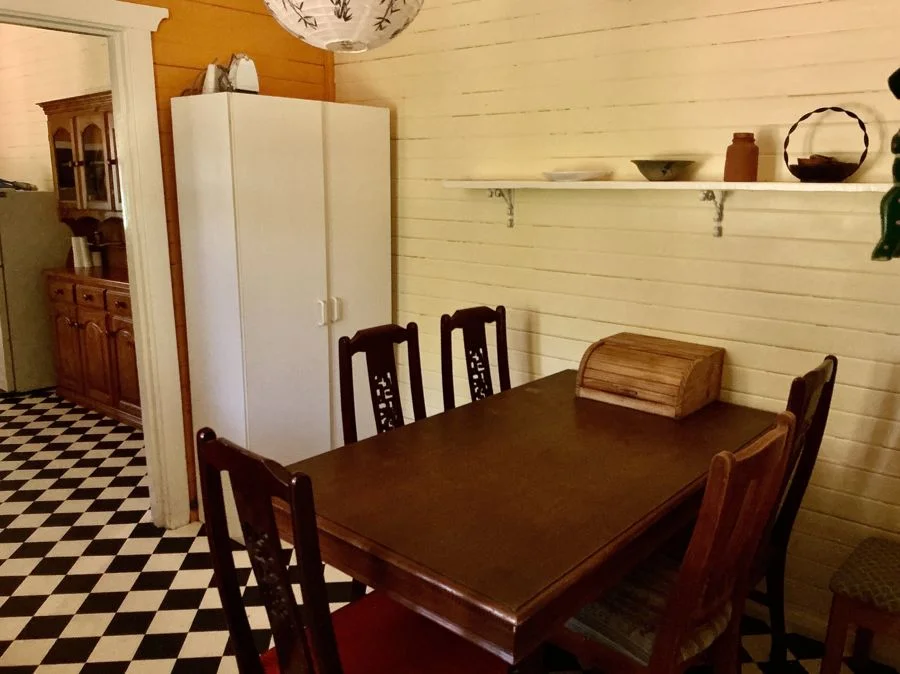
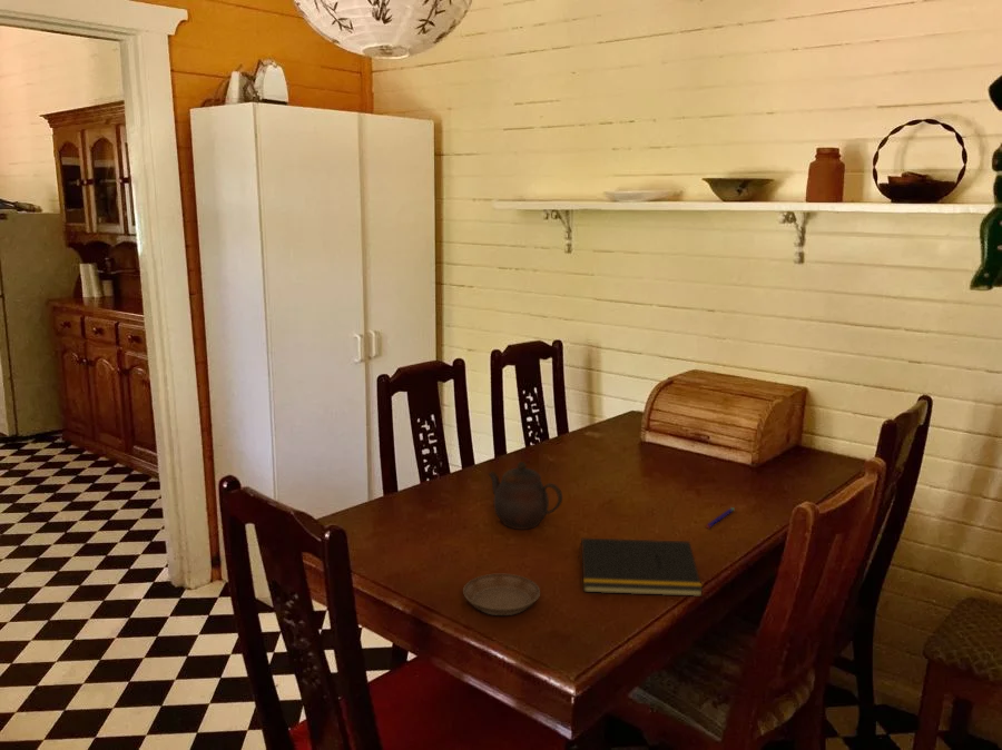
+ saucer [462,573,541,616]
+ notepad [577,537,704,598]
+ pen [705,506,736,530]
+ teapot [488,461,563,531]
